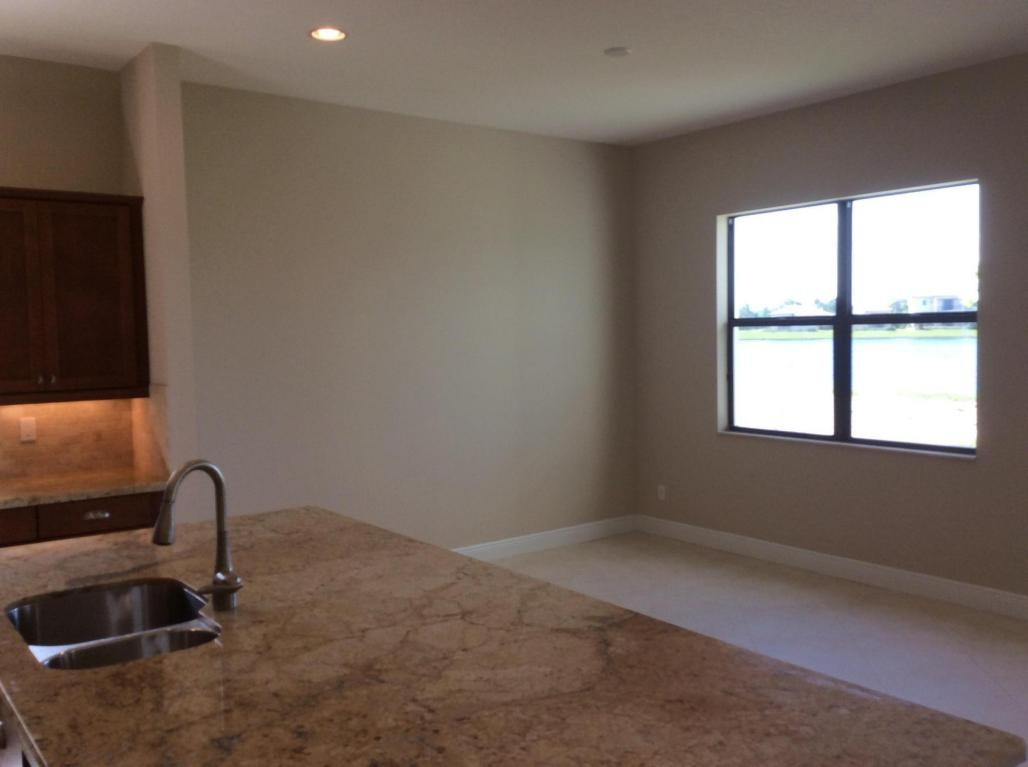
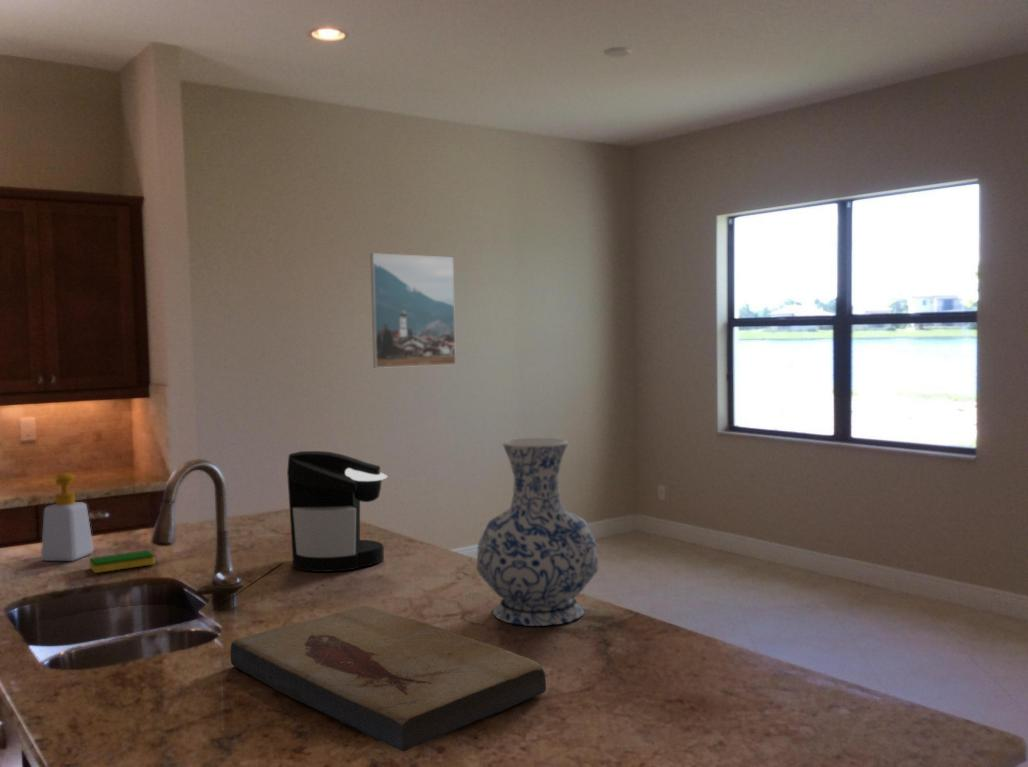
+ coffee maker [286,450,388,573]
+ soap bottle [39,472,94,562]
+ fish fossil [230,604,547,752]
+ dish sponge [88,549,156,574]
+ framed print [369,252,457,369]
+ vase [476,437,599,627]
